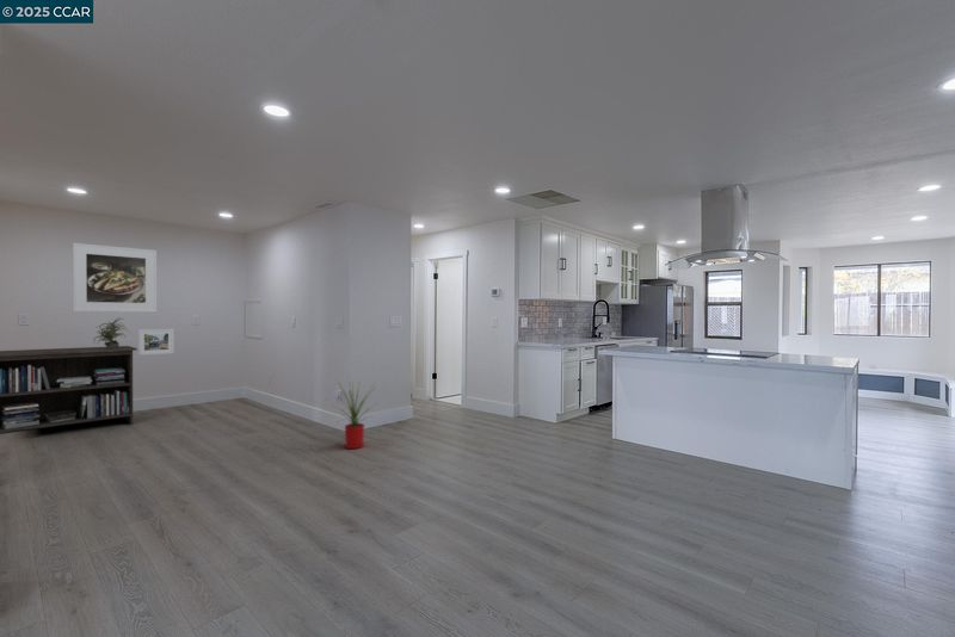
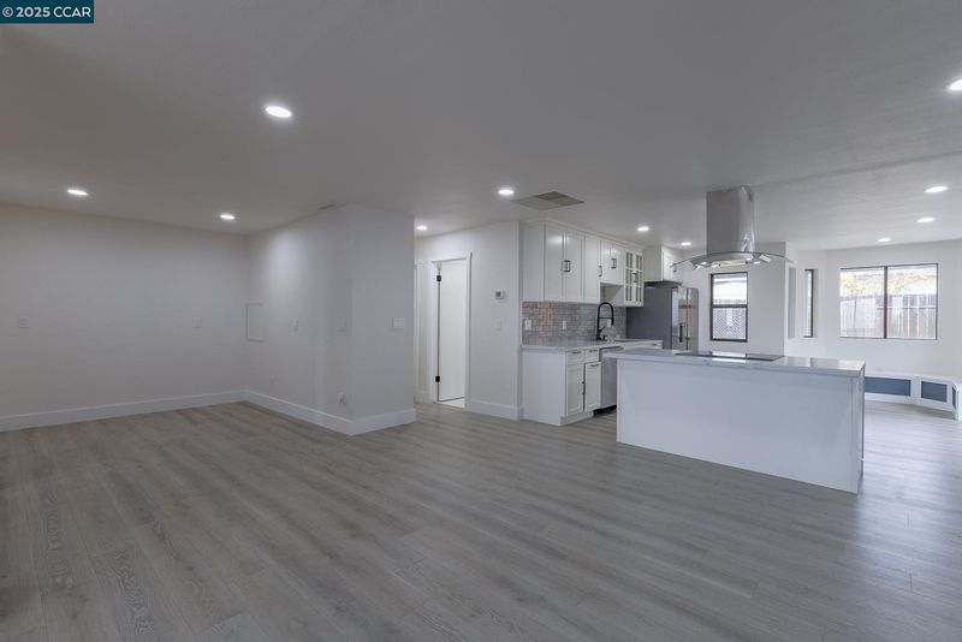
- potted plant [92,316,130,348]
- storage cabinet [0,345,138,435]
- house plant [326,377,376,450]
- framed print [72,242,158,314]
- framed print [137,328,175,357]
